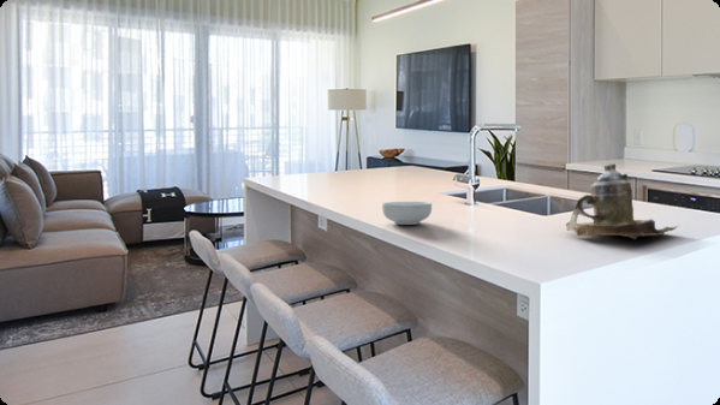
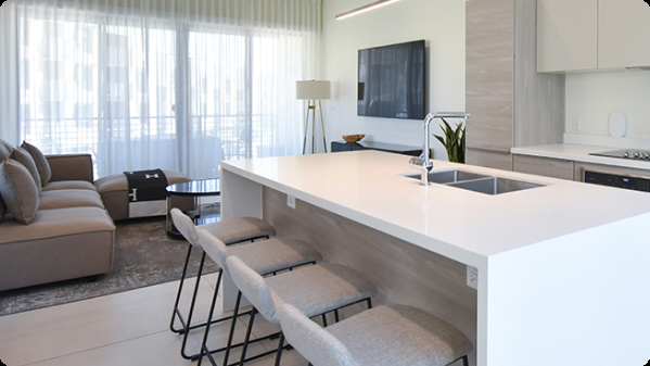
- cereal bowl [381,201,433,226]
- teapot [565,162,679,240]
